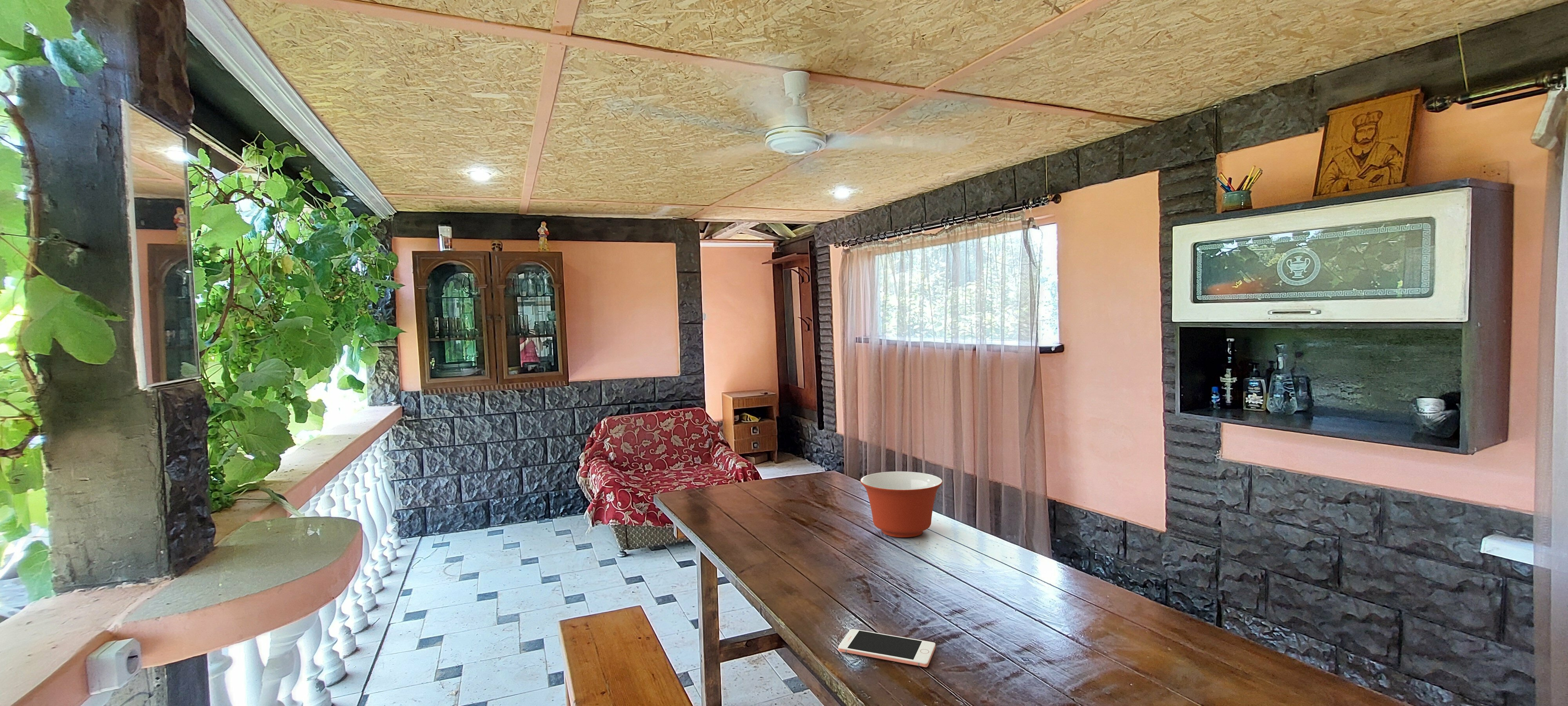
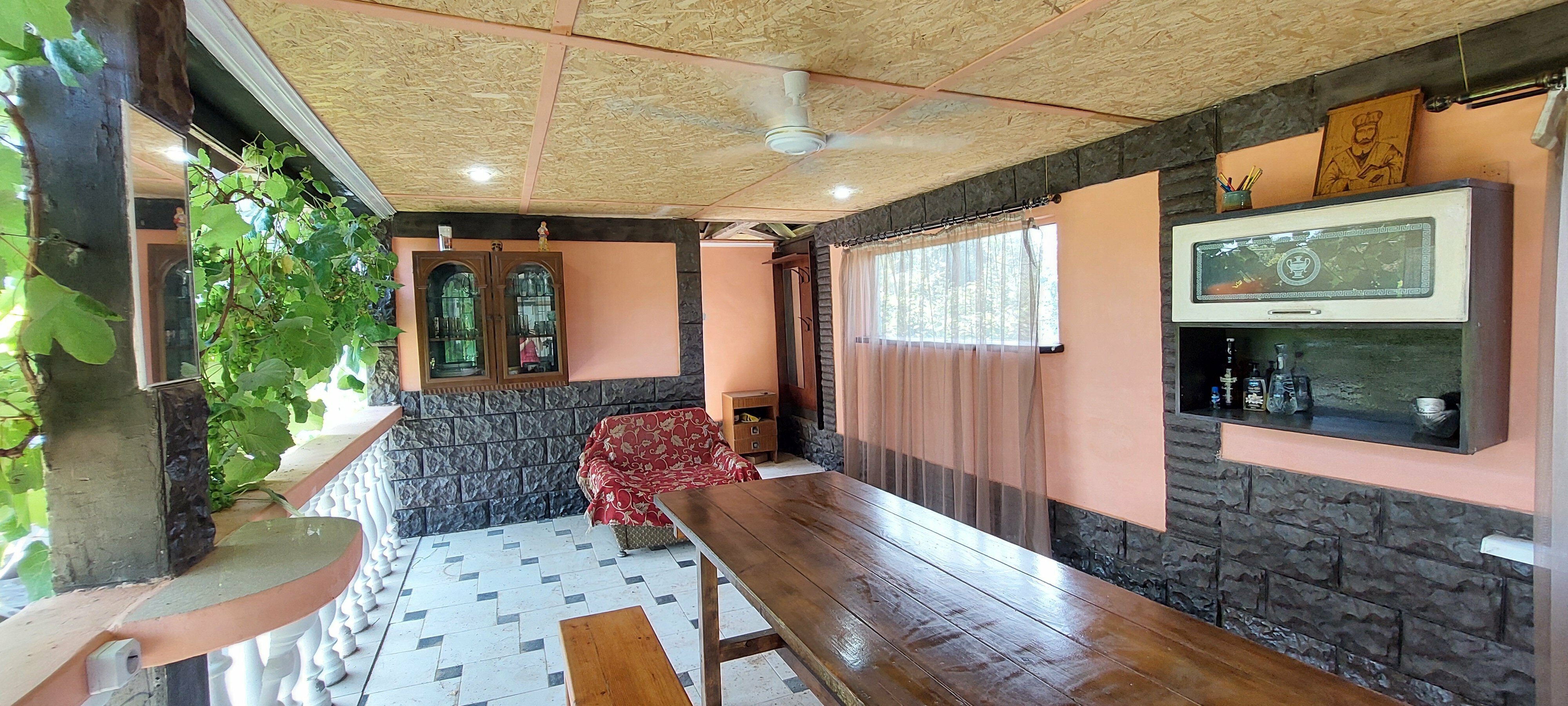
- cell phone [838,629,936,668]
- mixing bowl [860,471,943,538]
